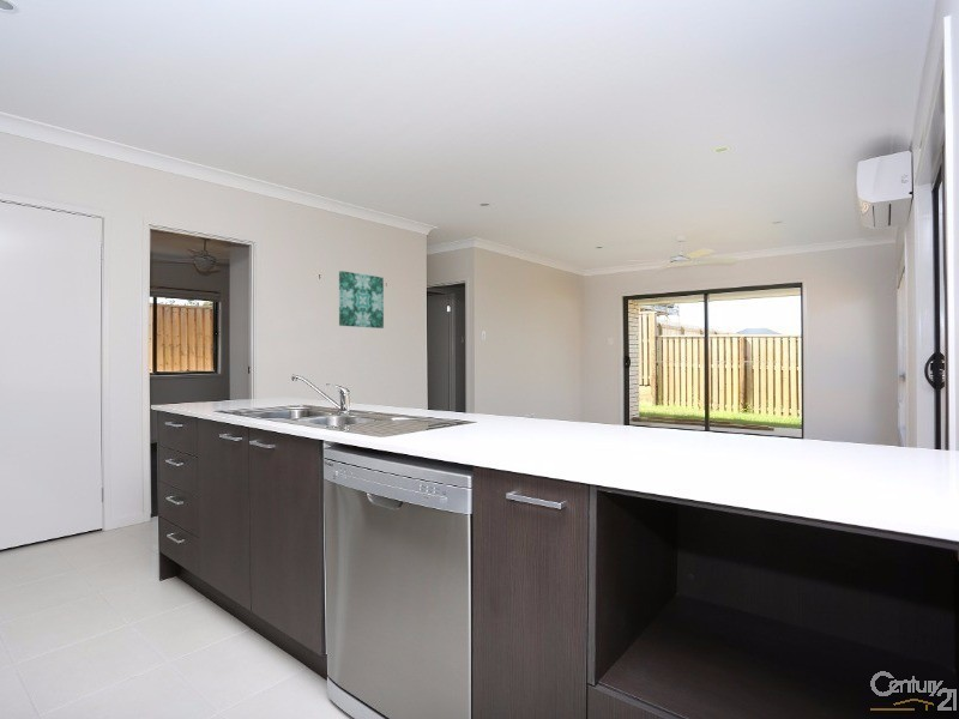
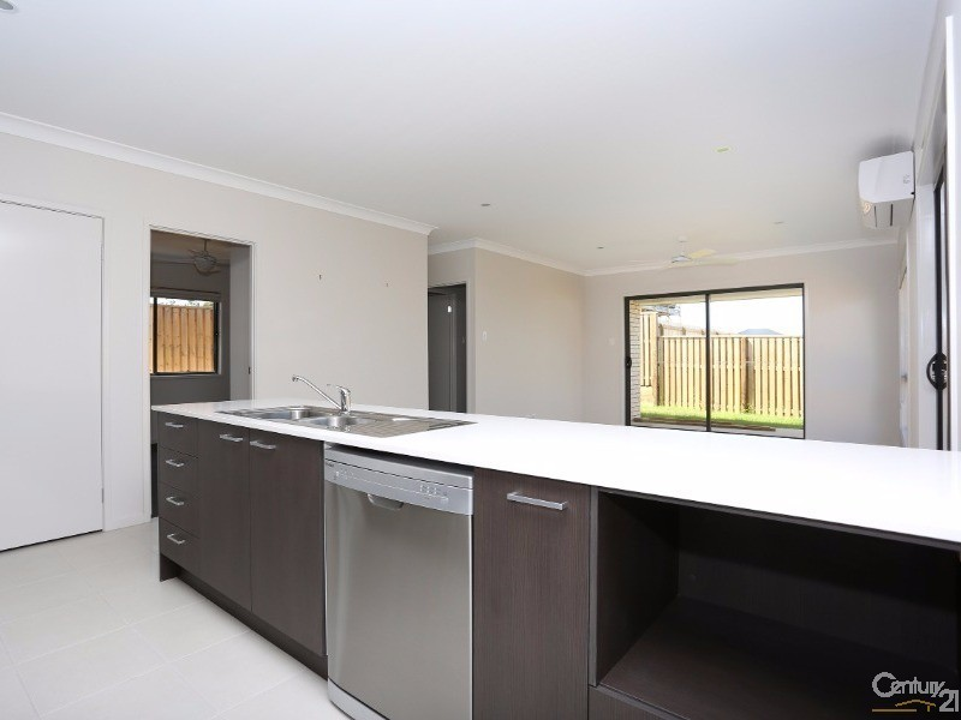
- wall art [338,270,385,330]
